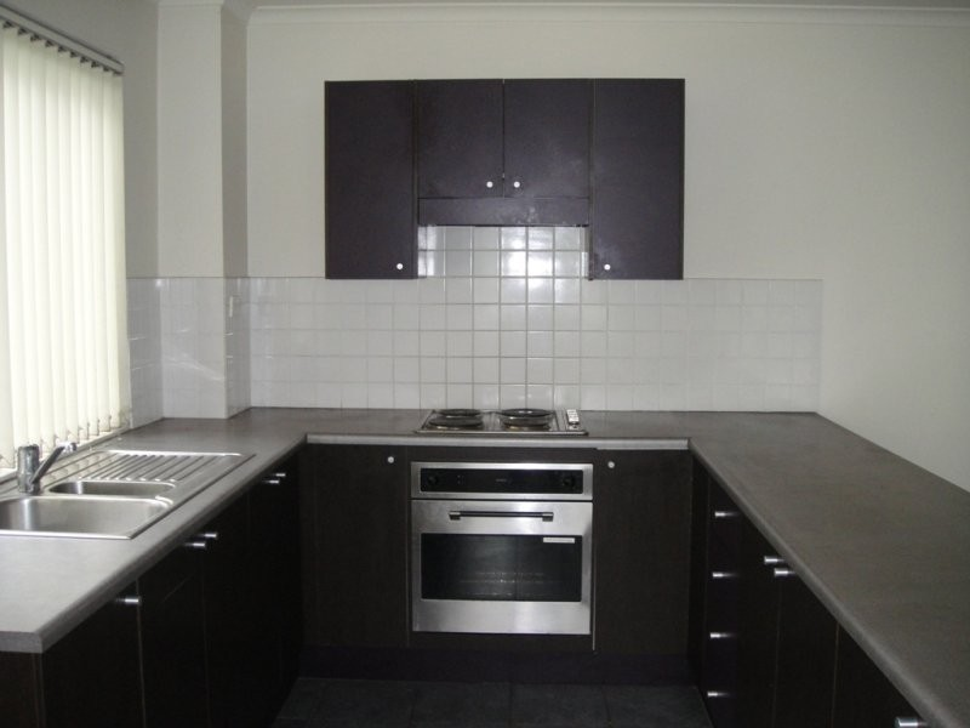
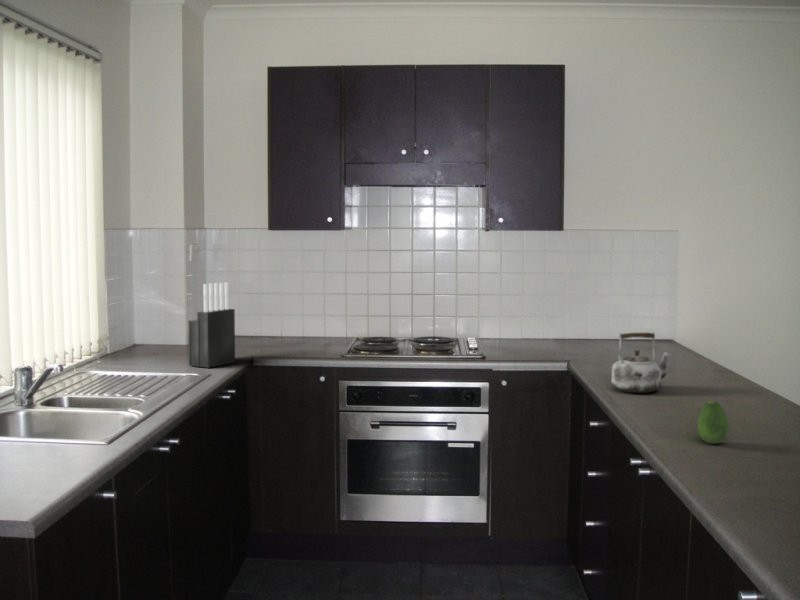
+ fruit [697,400,729,445]
+ knife block [187,281,236,369]
+ kettle [611,331,672,394]
